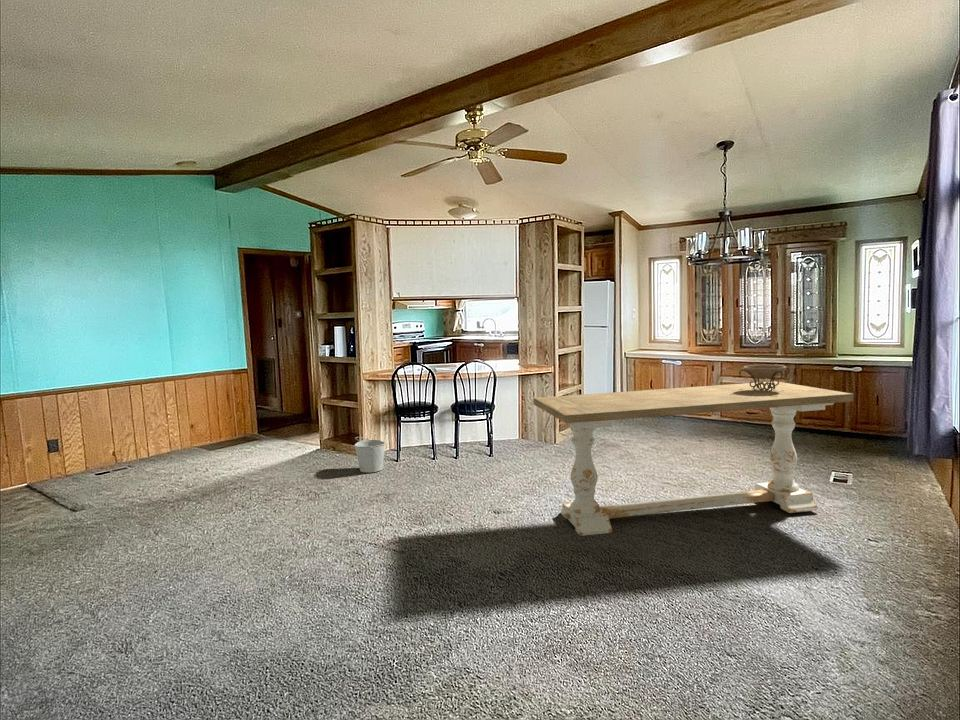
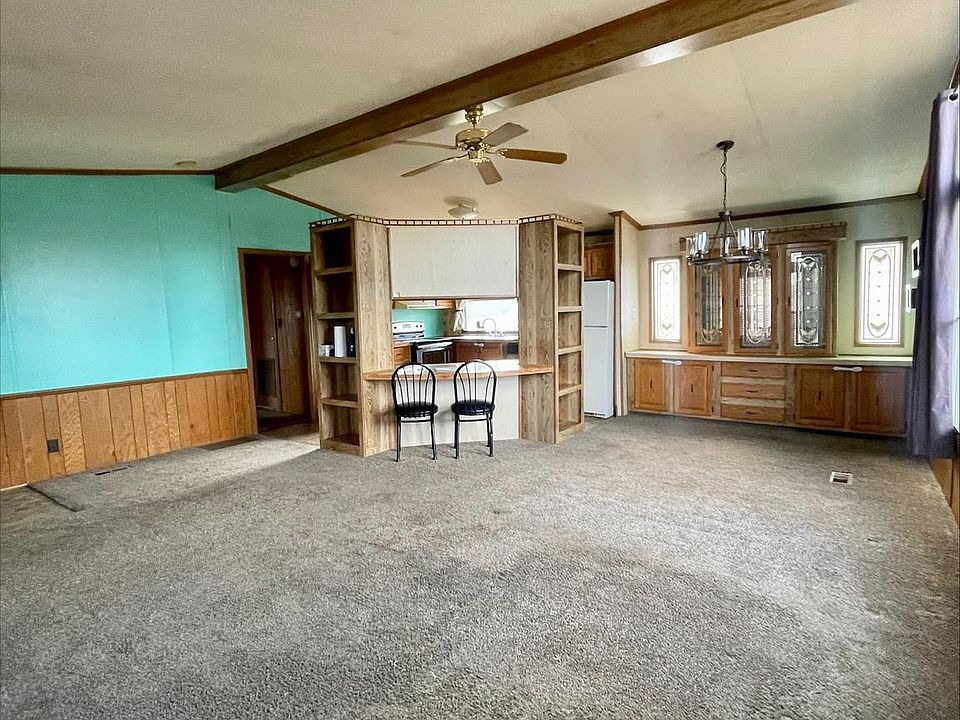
- decorative bowl [738,364,791,391]
- dining table [532,380,854,537]
- bucket [353,436,387,473]
